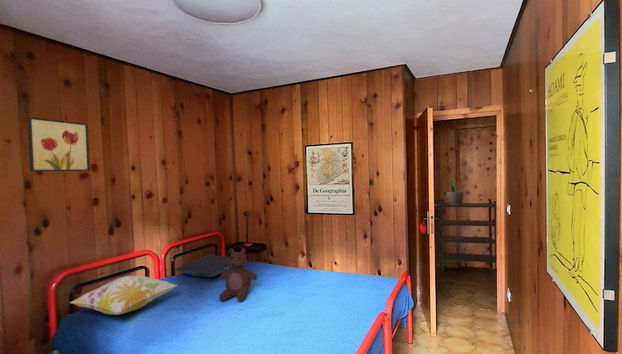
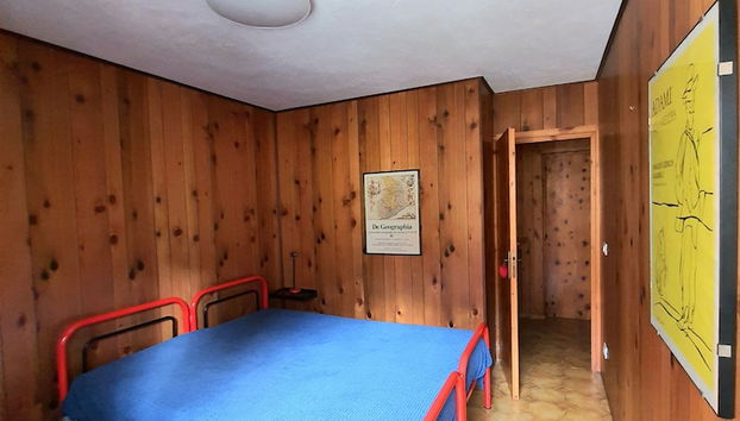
- decorative pillow [69,274,179,316]
- wall art [27,116,91,173]
- potted plant [446,176,464,205]
- pillow [174,254,232,278]
- bookshelf [437,198,497,275]
- teddy bear [218,247,258,303]
